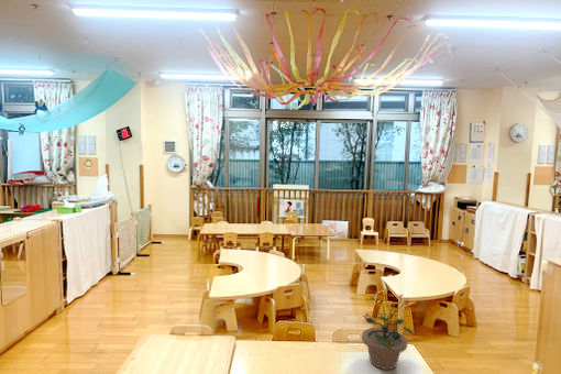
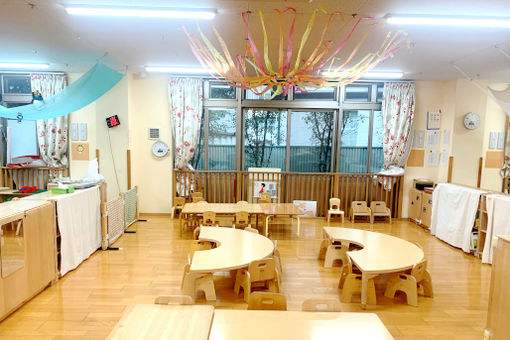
- potted plant [361,293,416,371]
